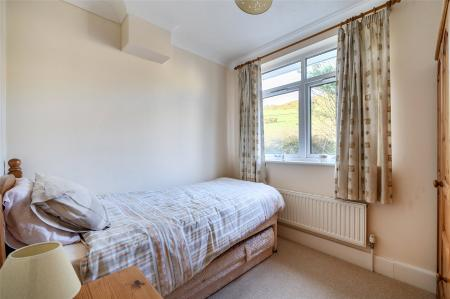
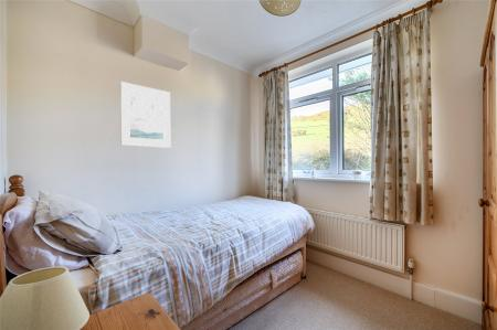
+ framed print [119,81,171,149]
